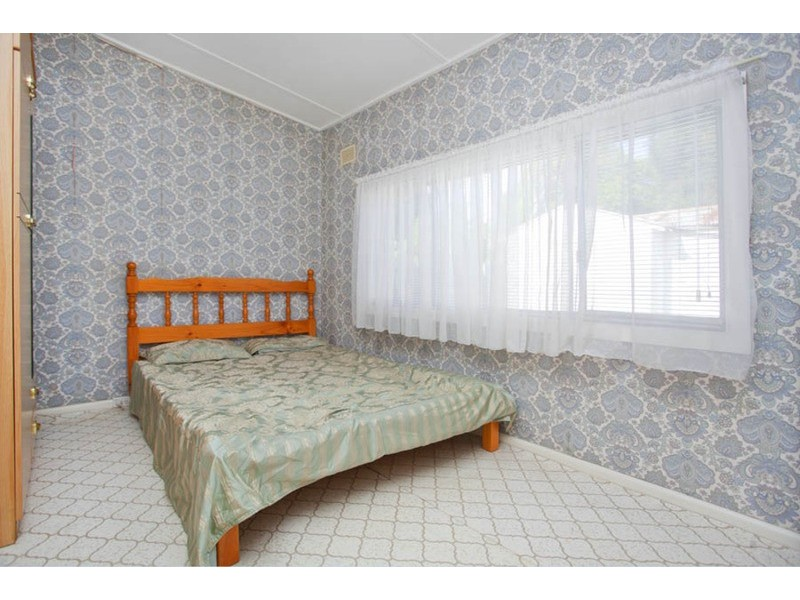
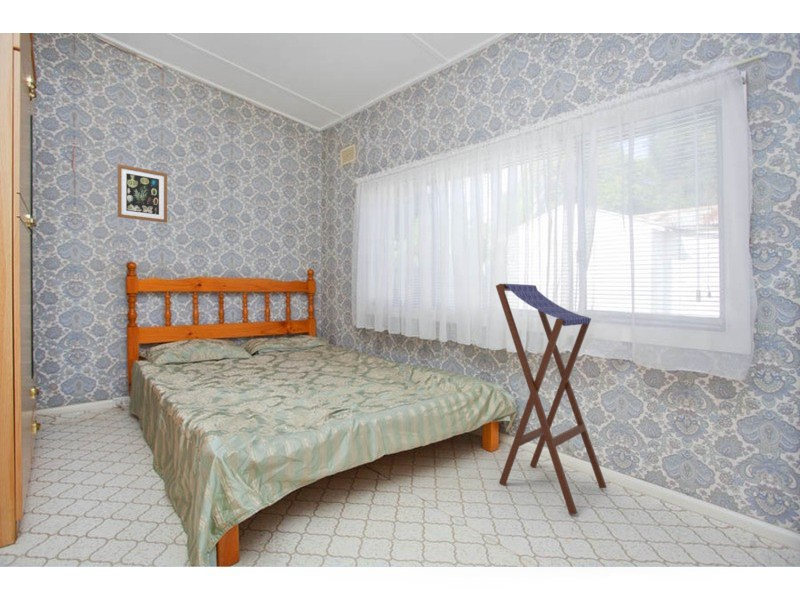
+ stool [495,283,608,515]
+ wall art [117,163,168,224]
